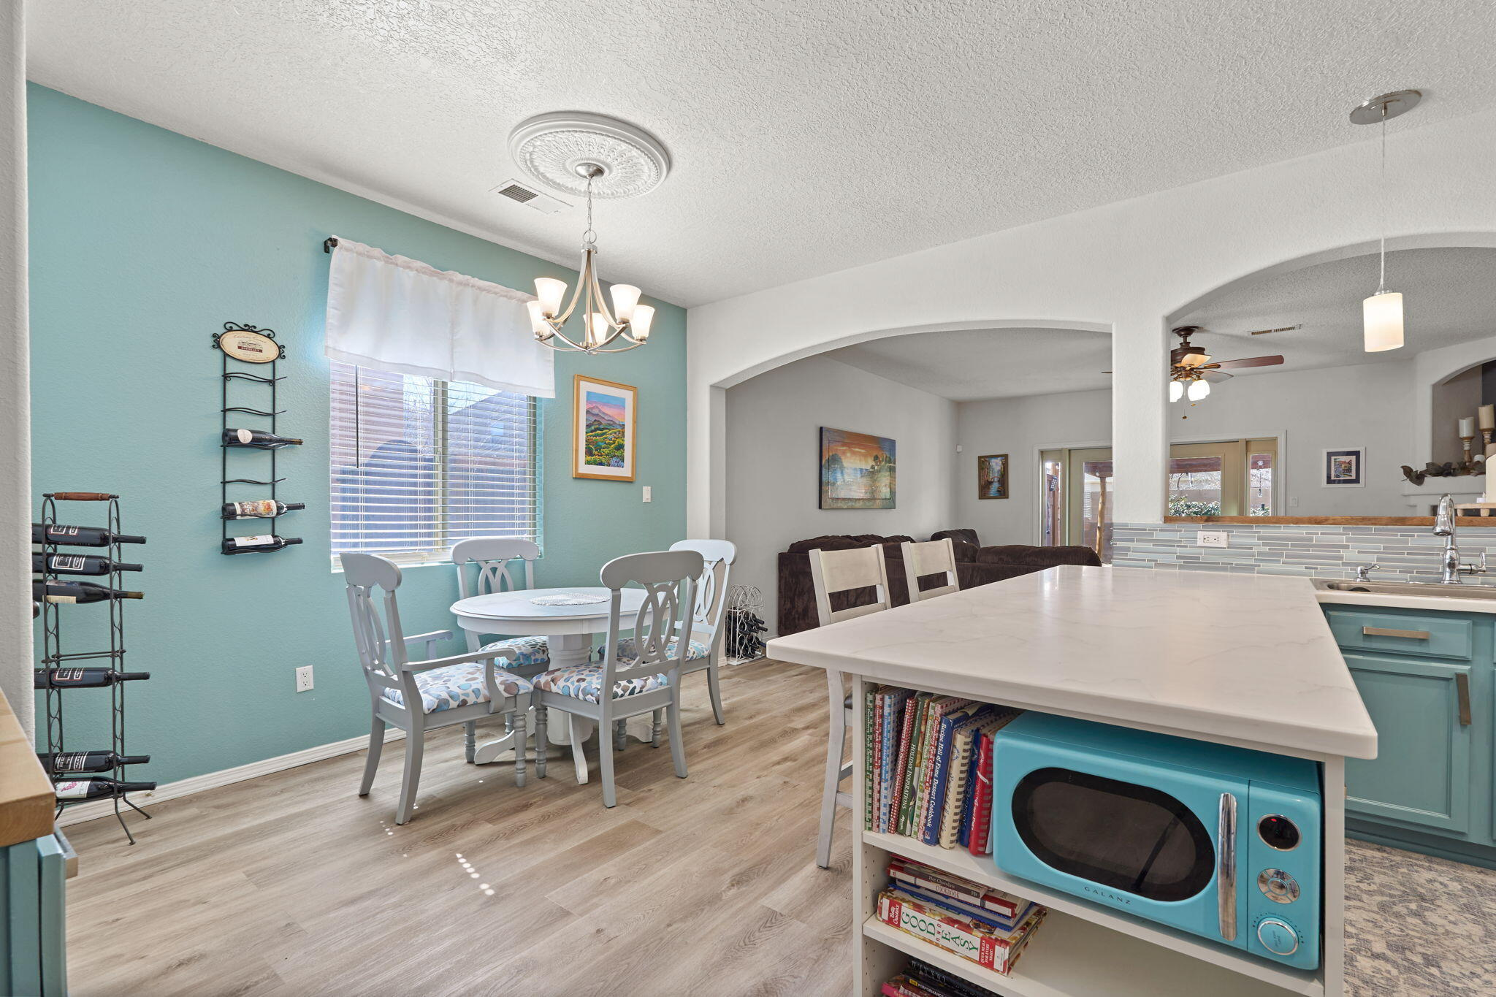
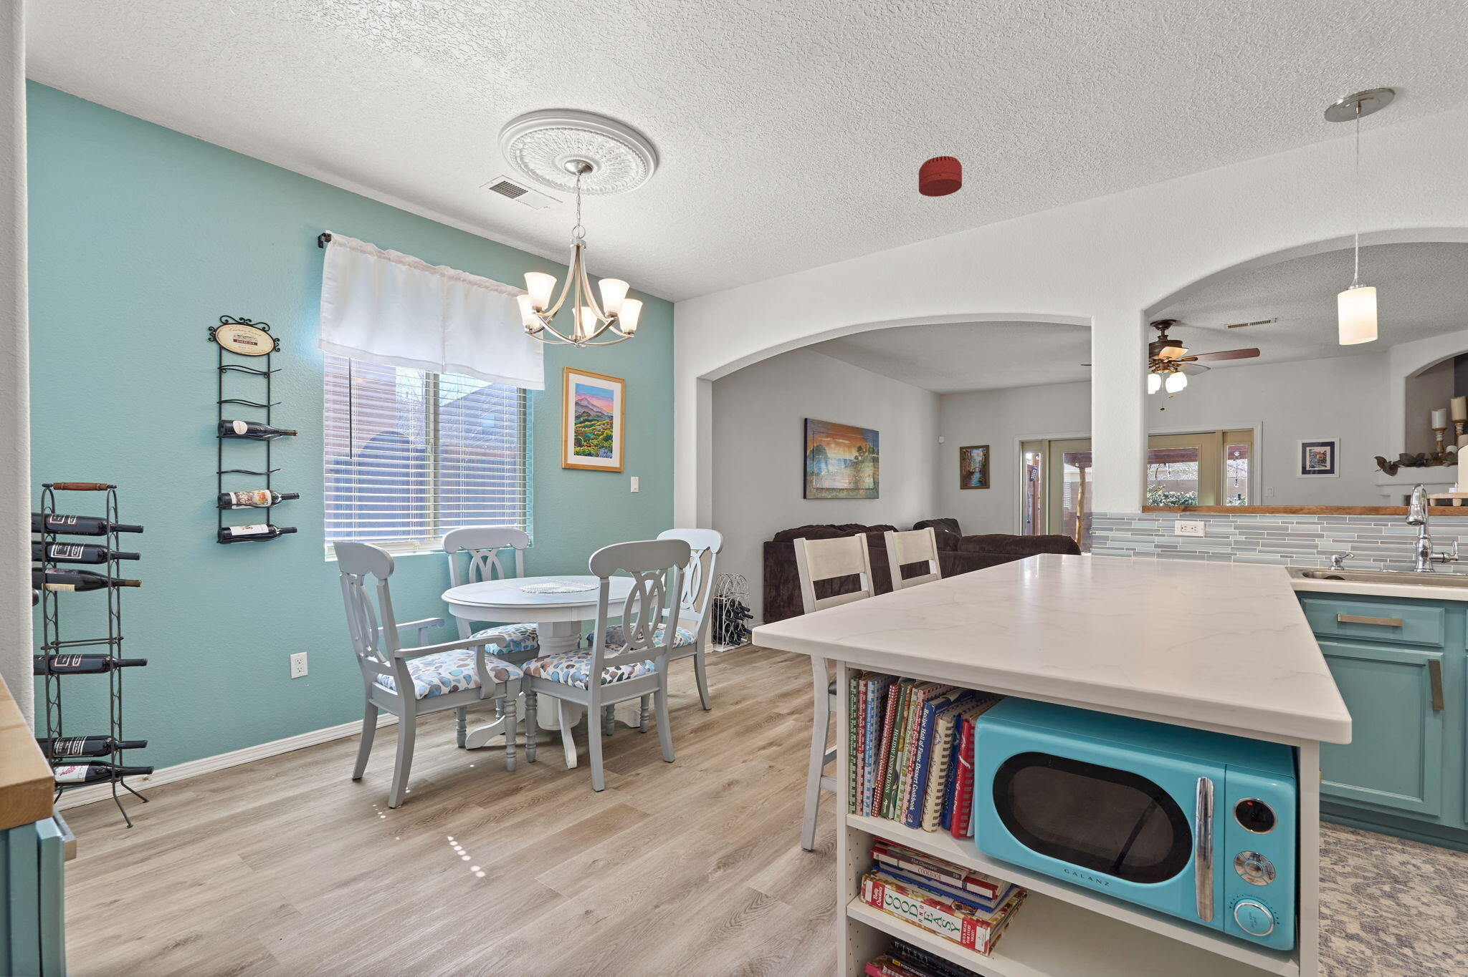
+ smoke detector [918,155,963,197]
